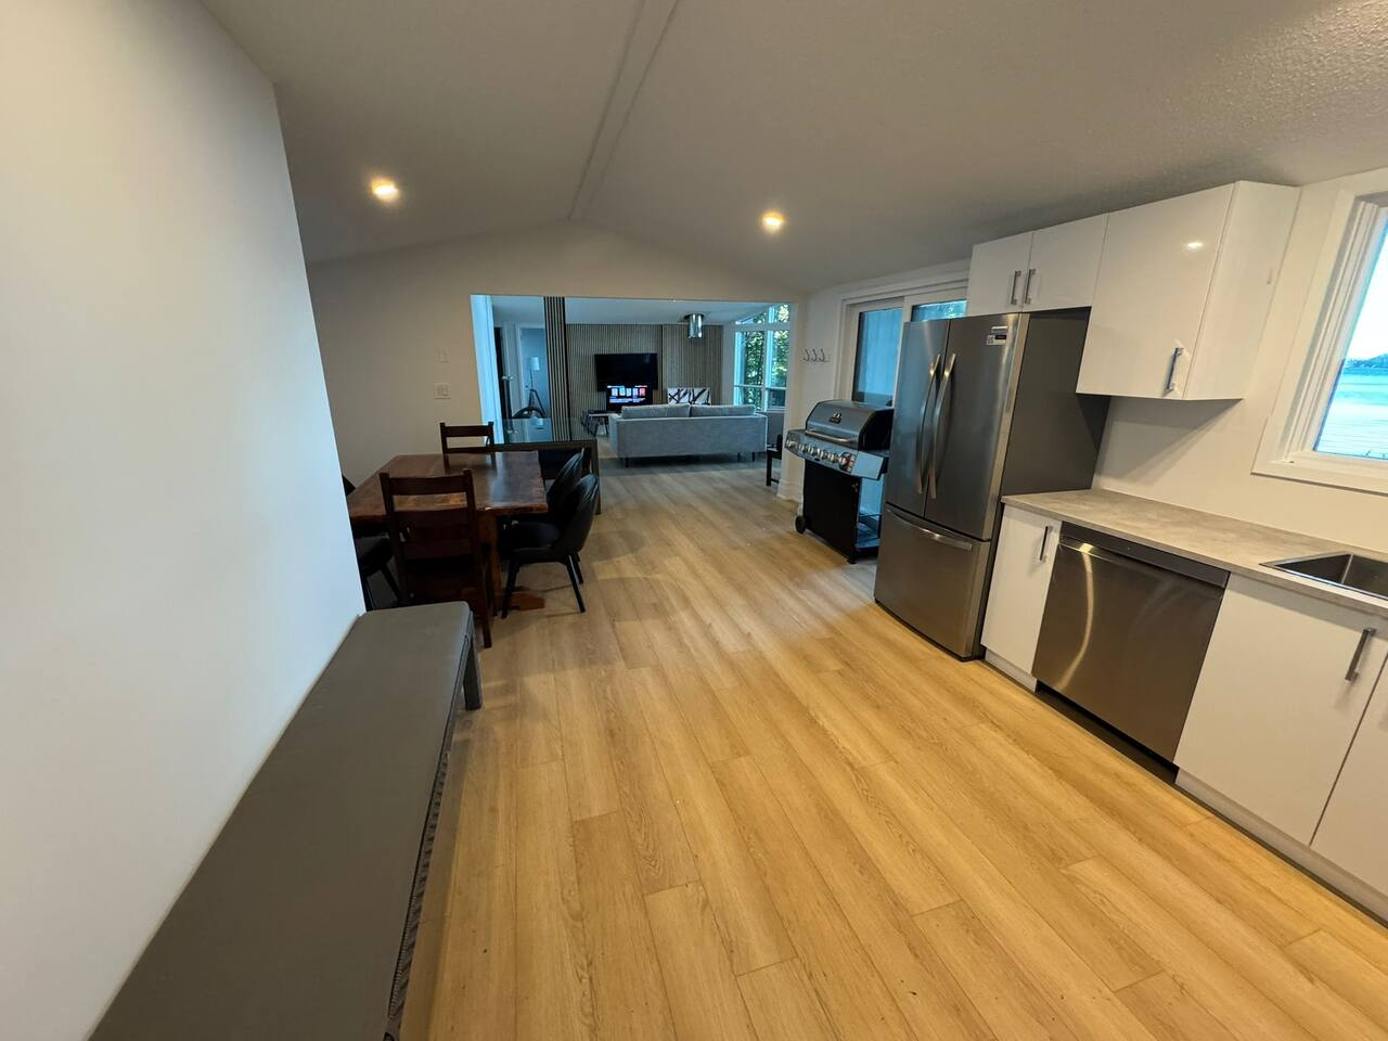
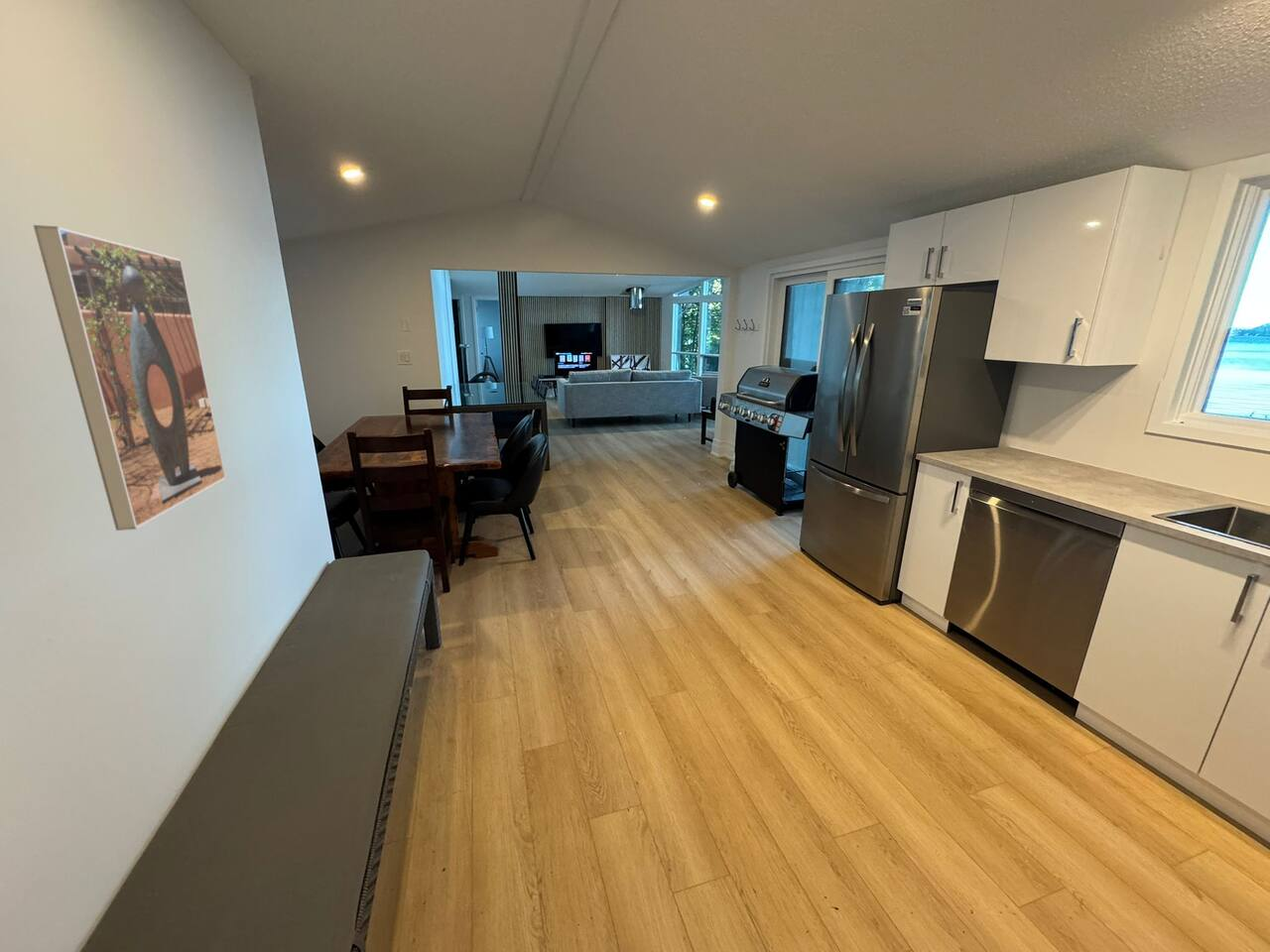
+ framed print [33,224,227,532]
